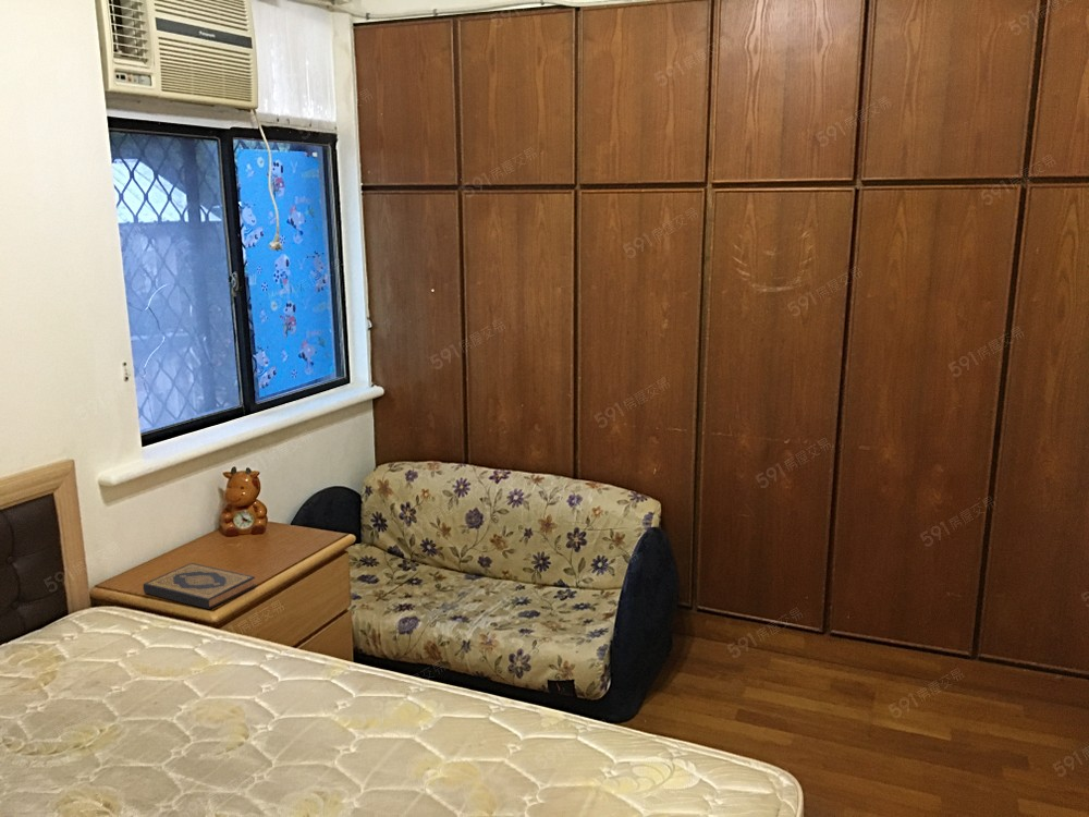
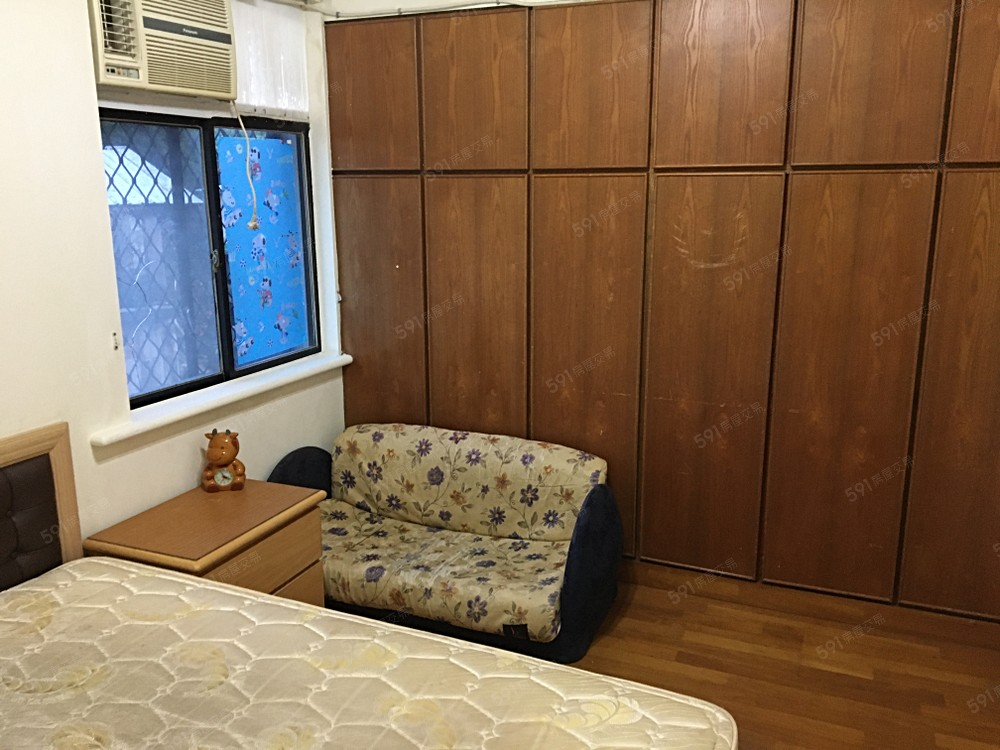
- hardback book [143,562,256,610]
